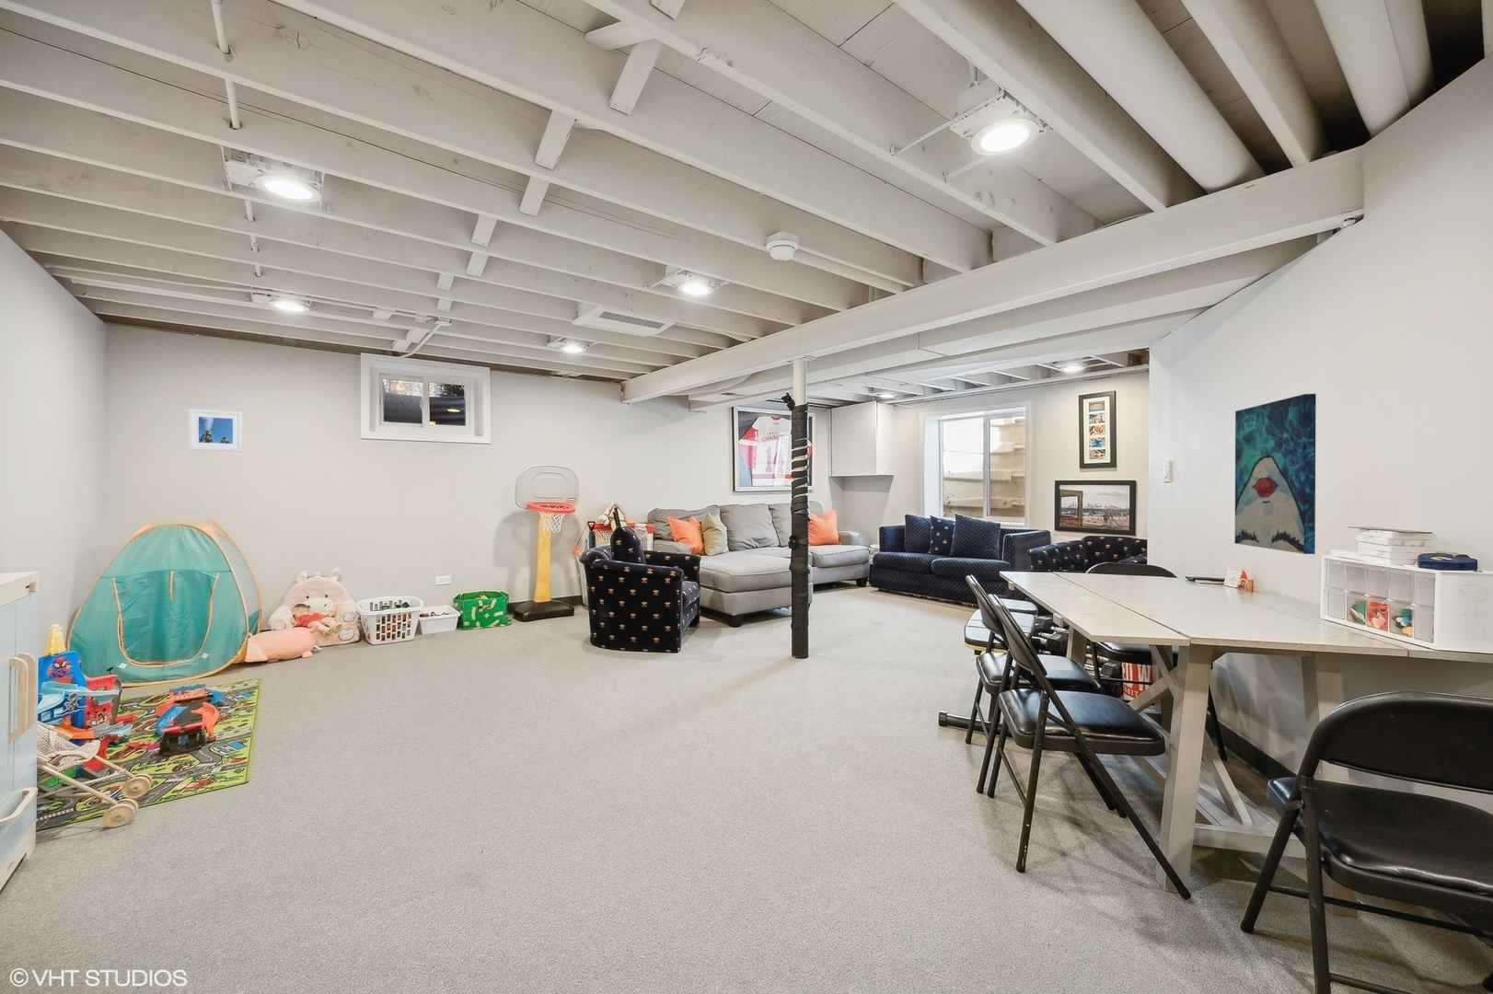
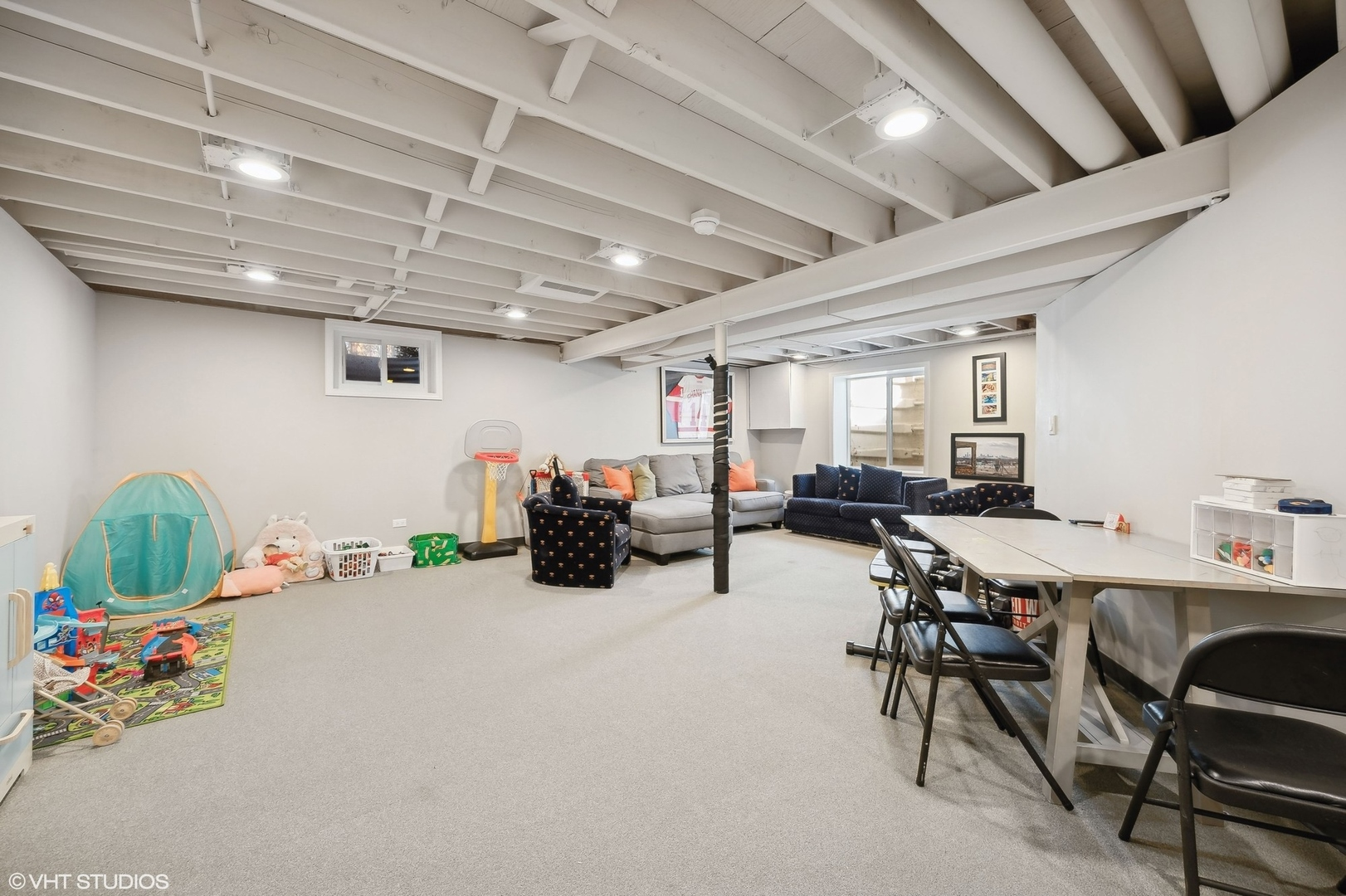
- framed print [186,408,244,452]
- wall art [1235,393,1318,555]
